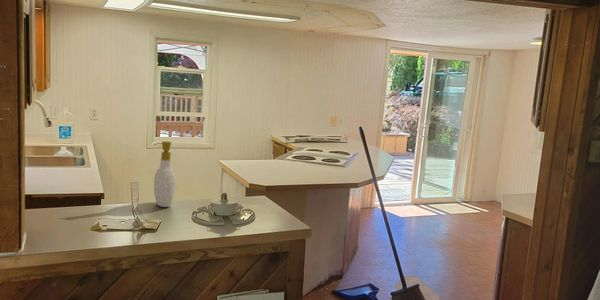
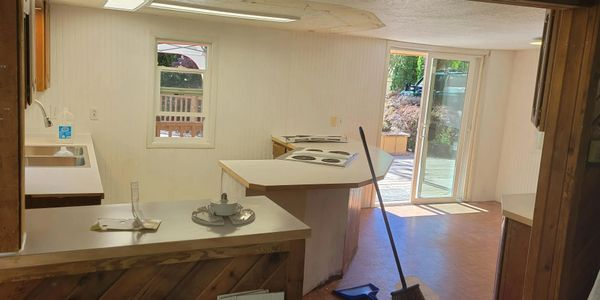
- soap bottle [153,140,177,208]
